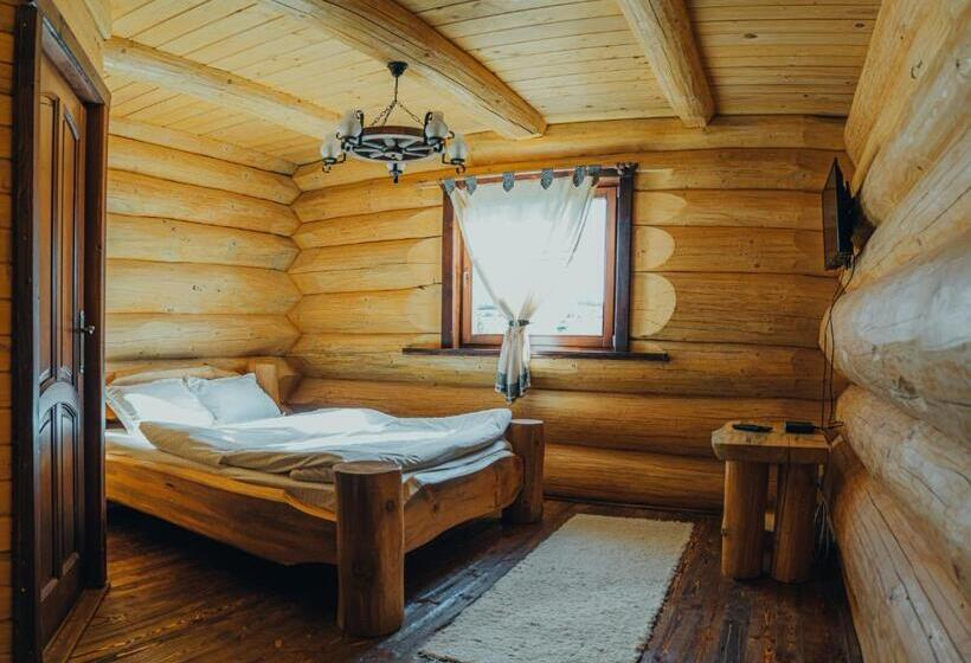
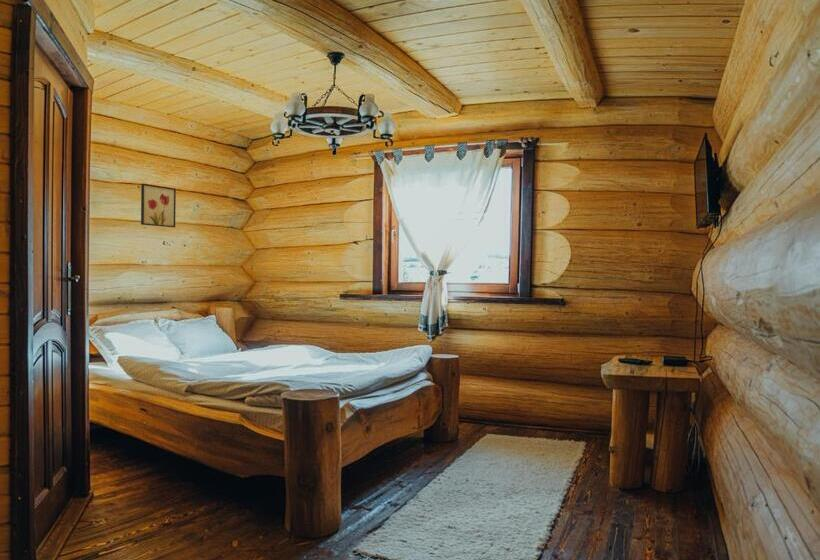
+ wall art [140,183,177,228]
